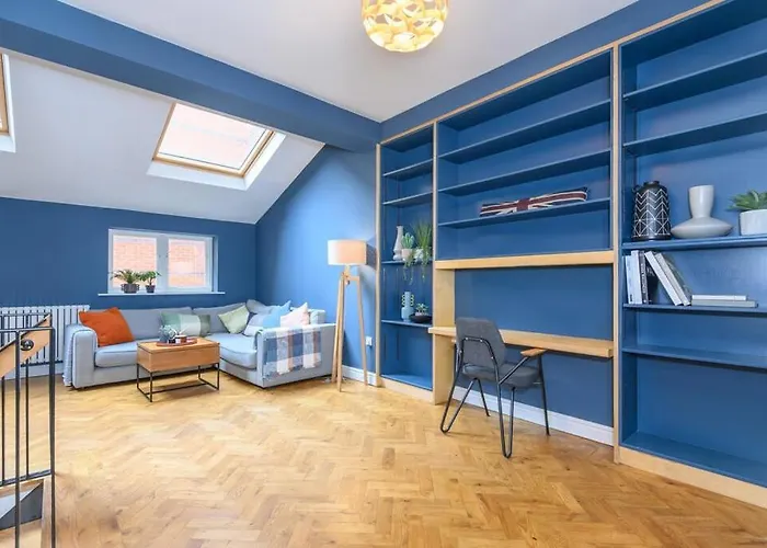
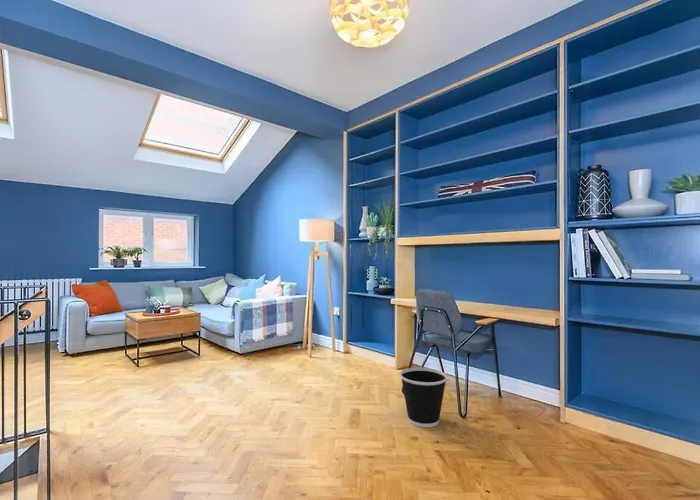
+ wastebasket [399,367,448,428]
